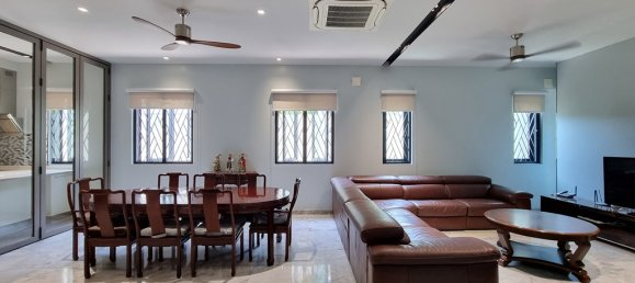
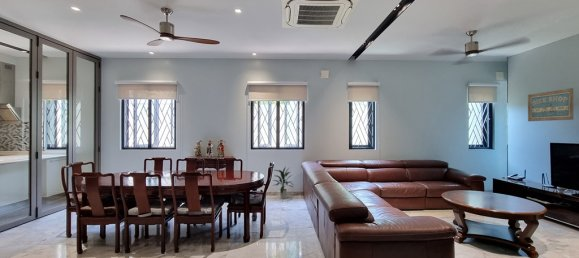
+ indoor plant [272,165,295,200]
+ wall art [527,87,574,122]
